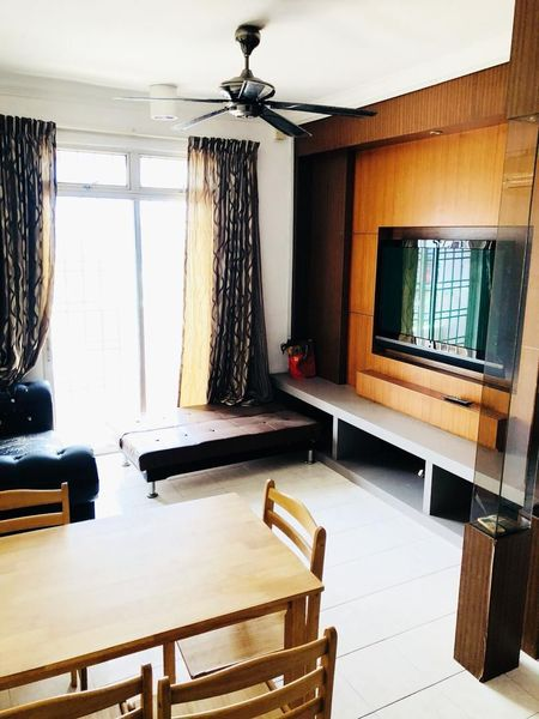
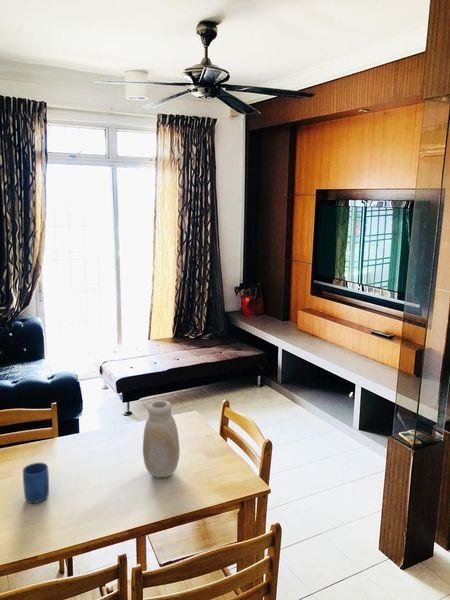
+ mug [22,462,50,504]
+ vase [142,399,181,478]
